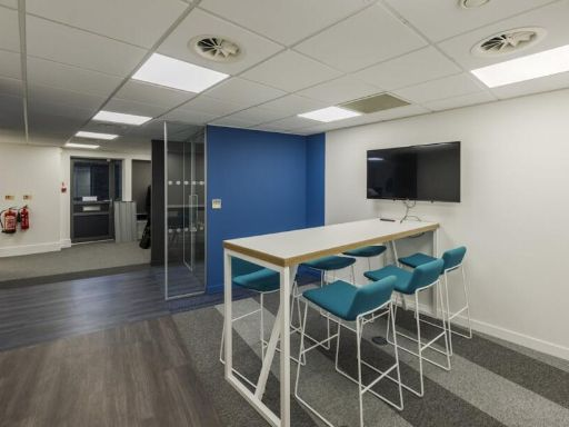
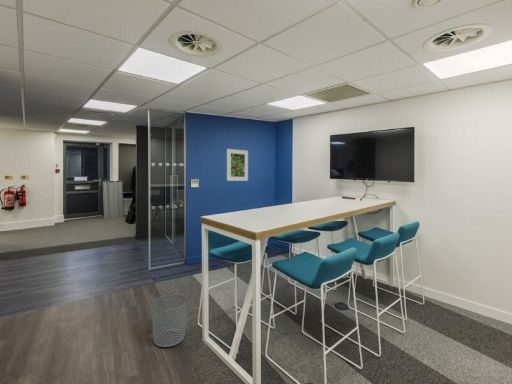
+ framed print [226,148,249,182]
+ waste bin [151,294,187,348]
